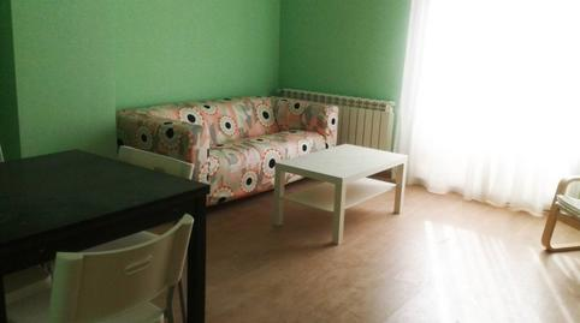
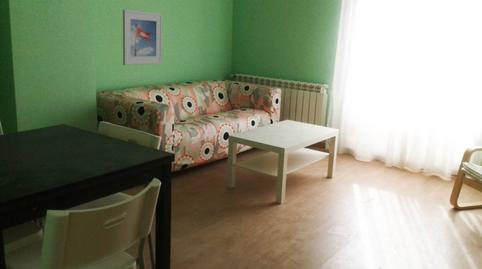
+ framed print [122,8,163,66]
